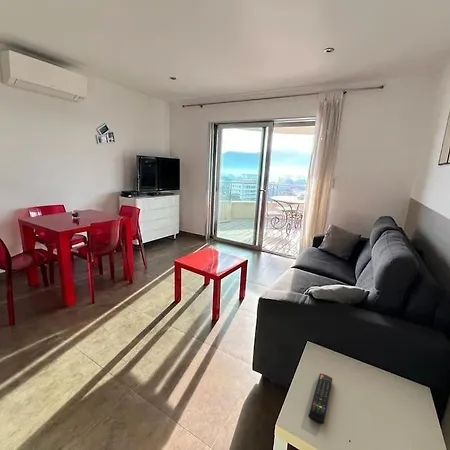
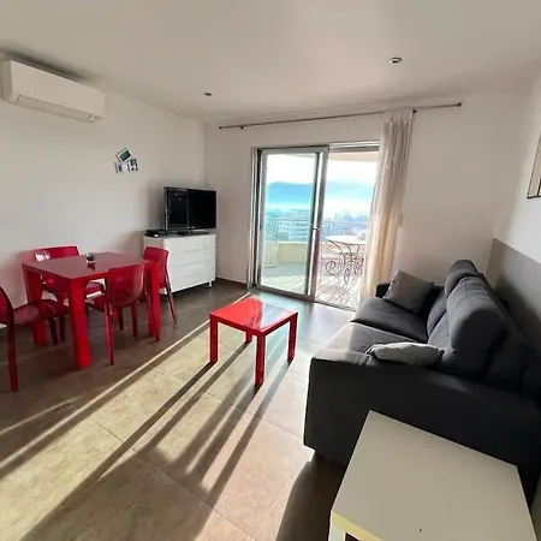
- remote control [307,373,334,425]
